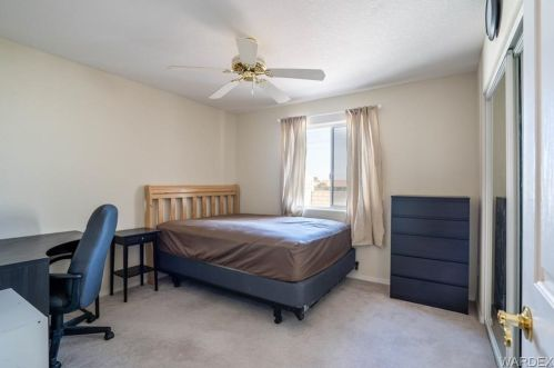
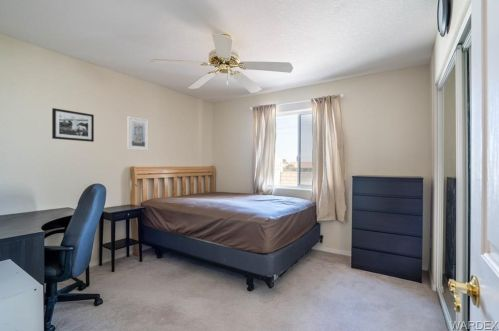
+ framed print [126,115,150,152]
+ picture frame [51,107,95,143]
